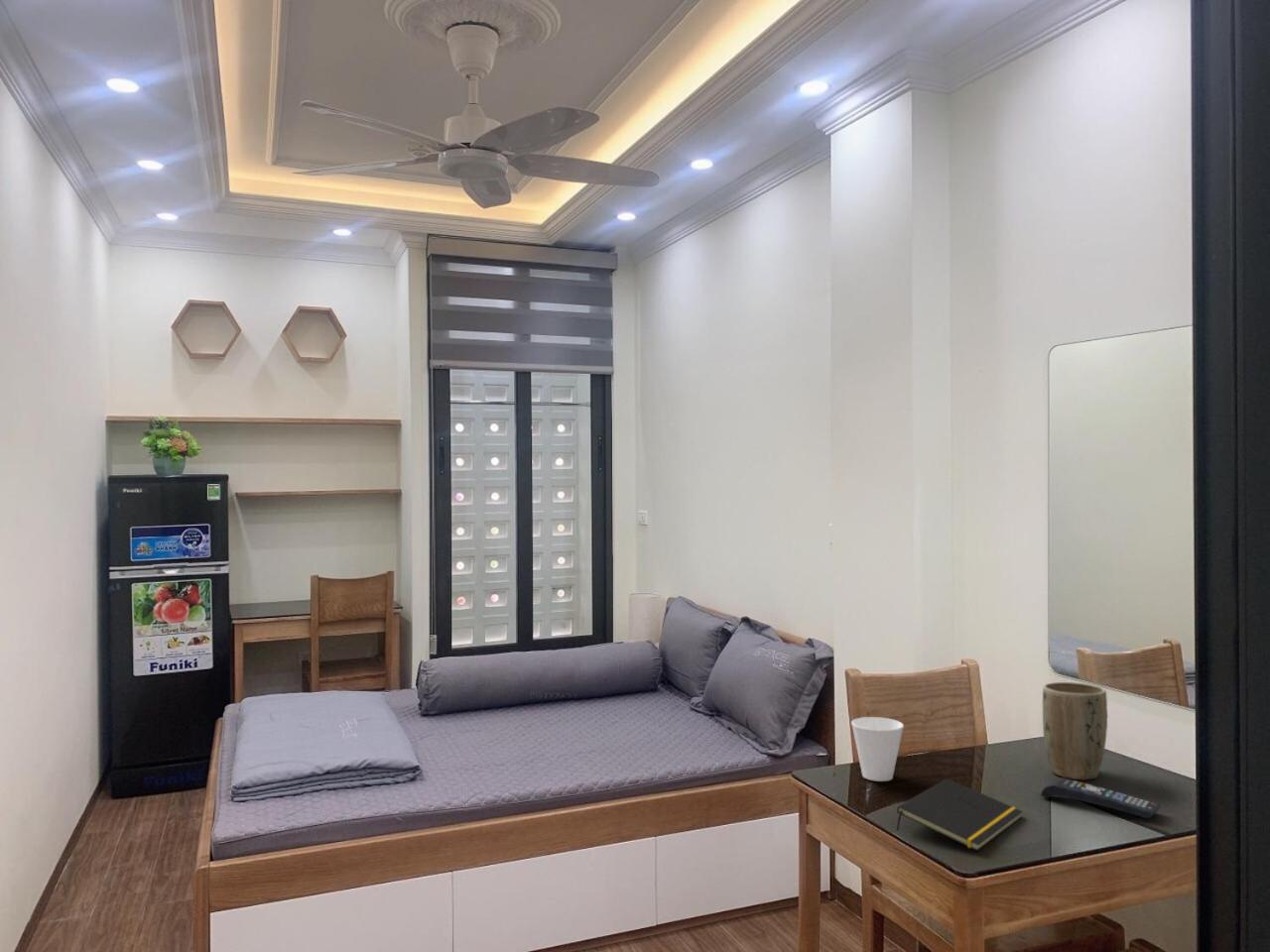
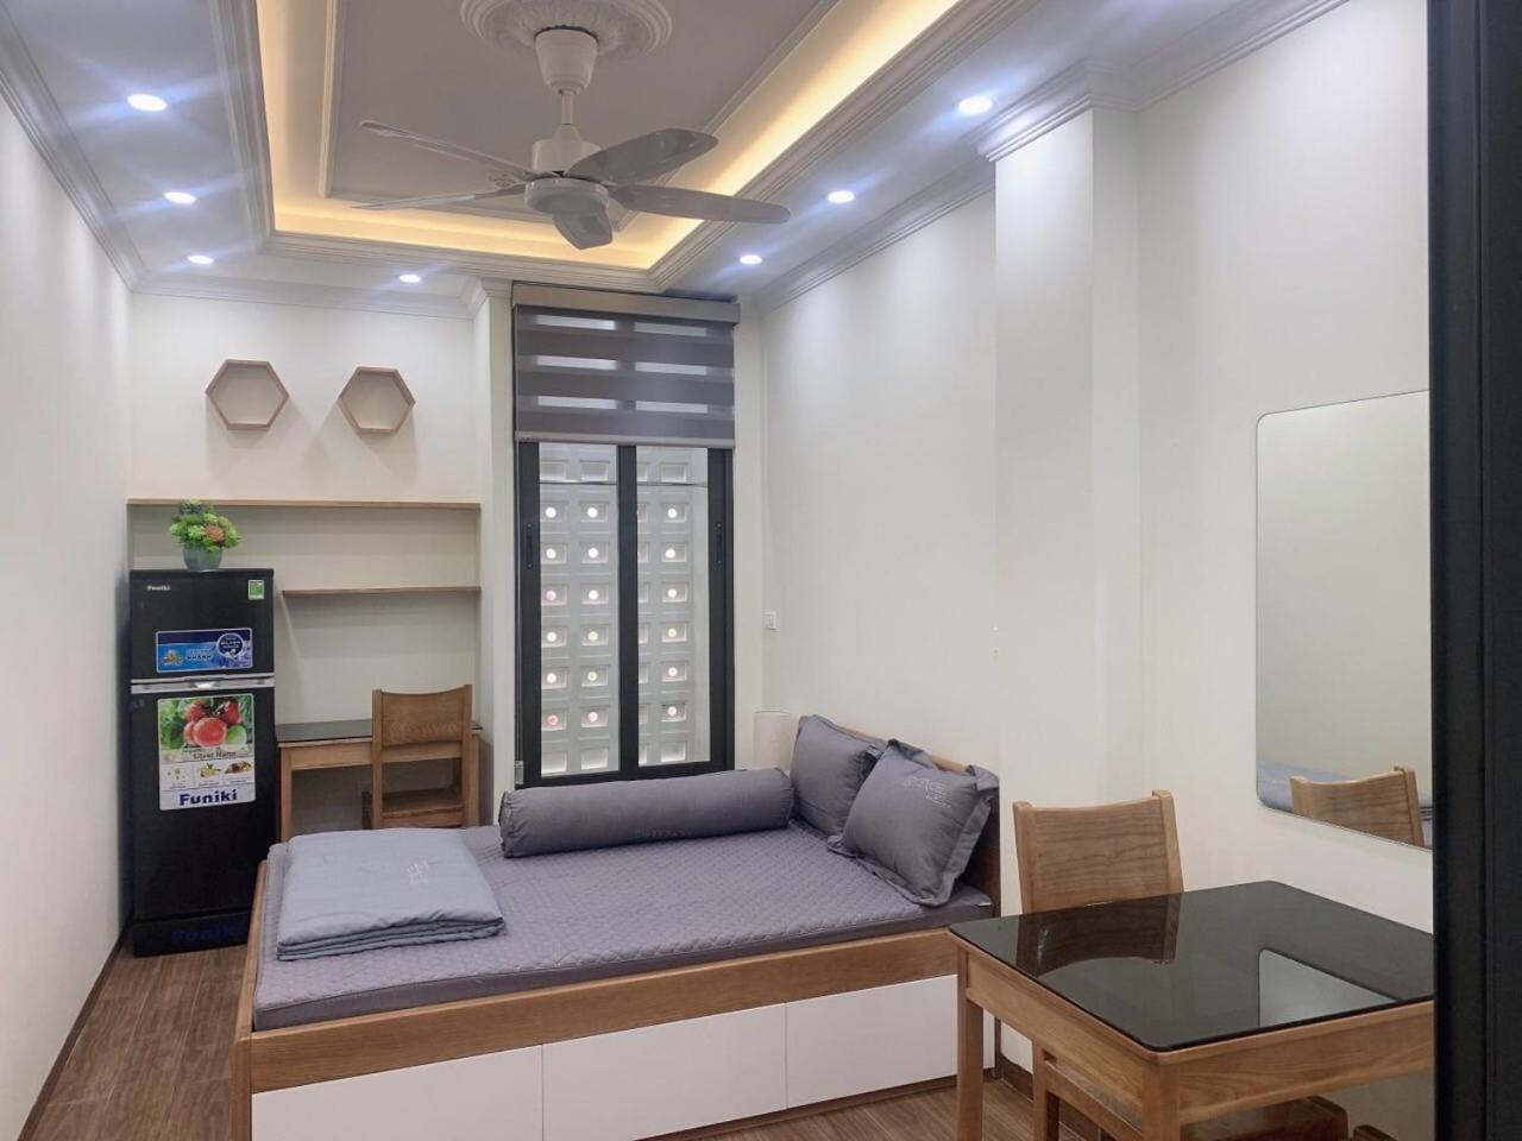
- notepad [896,777,1024,852]
- cup [850,716,905,782]
- remote control [1040,776,1161,819]
- plant pot [1042,681,1108,780]
